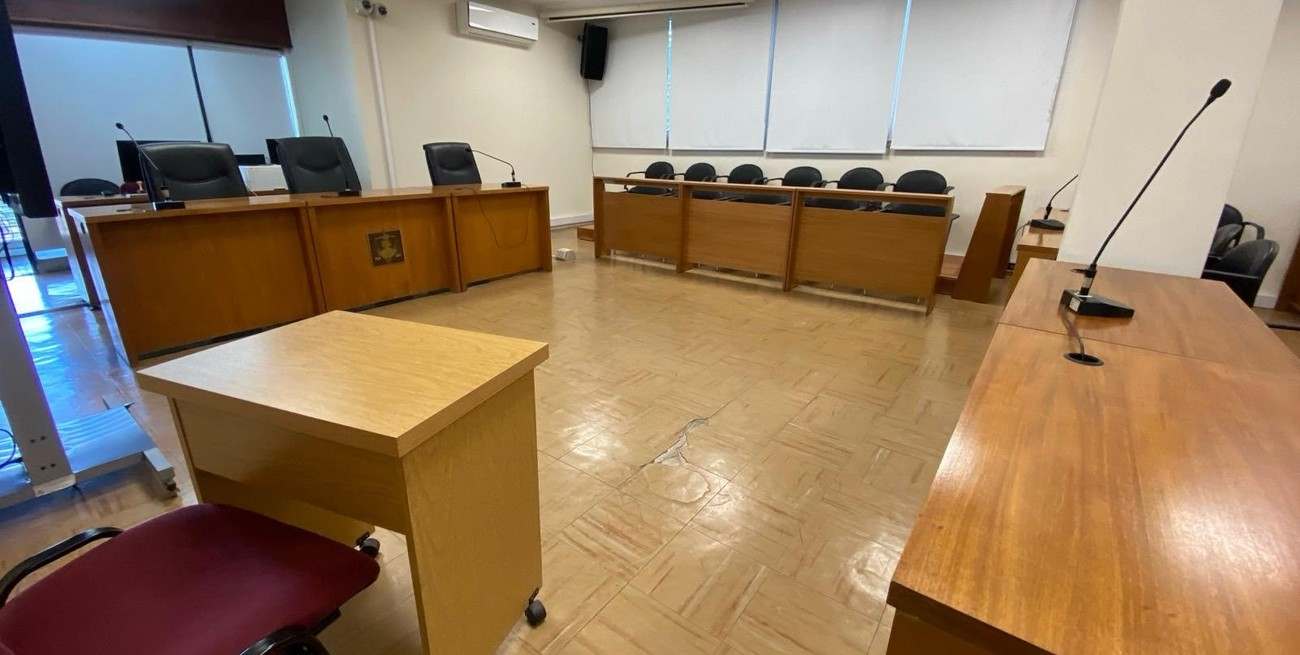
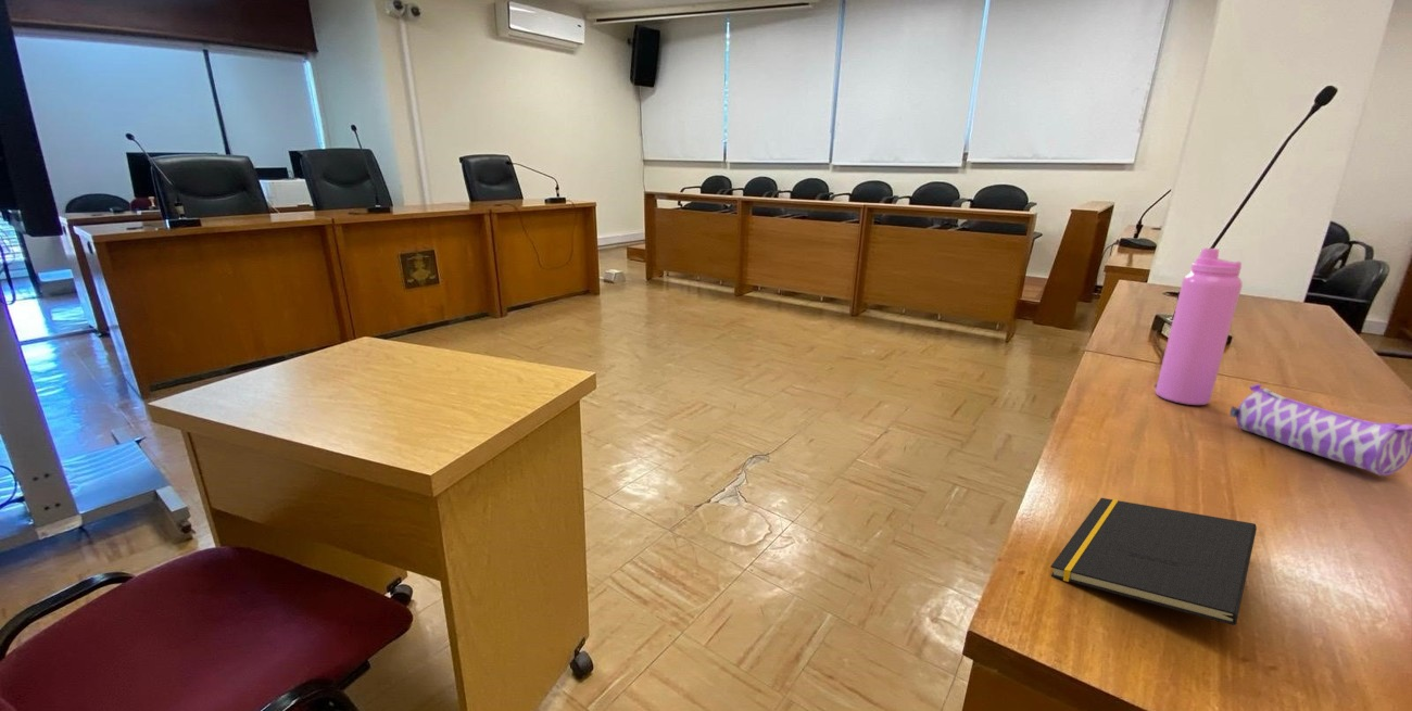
+ notepad [1049,497,1258,626]
+ pencil case [1228,383,1412,477]
+ water bottle [1155,247,1244,406]
